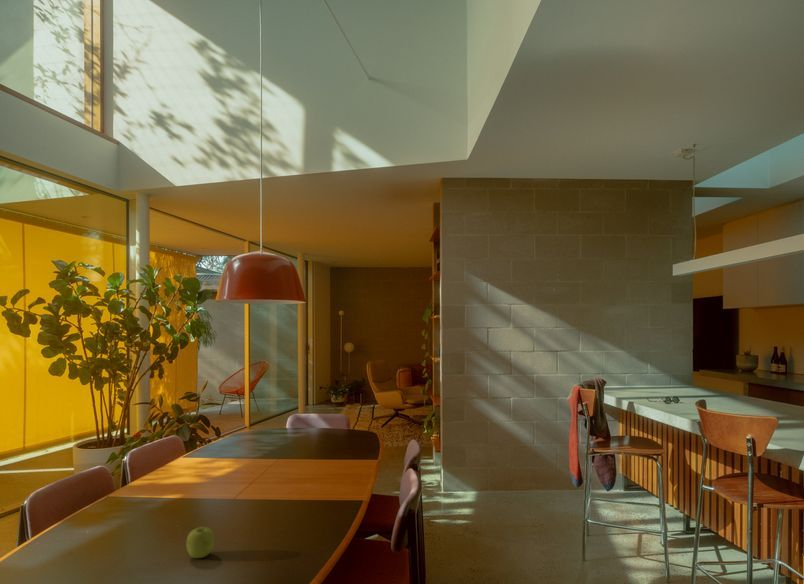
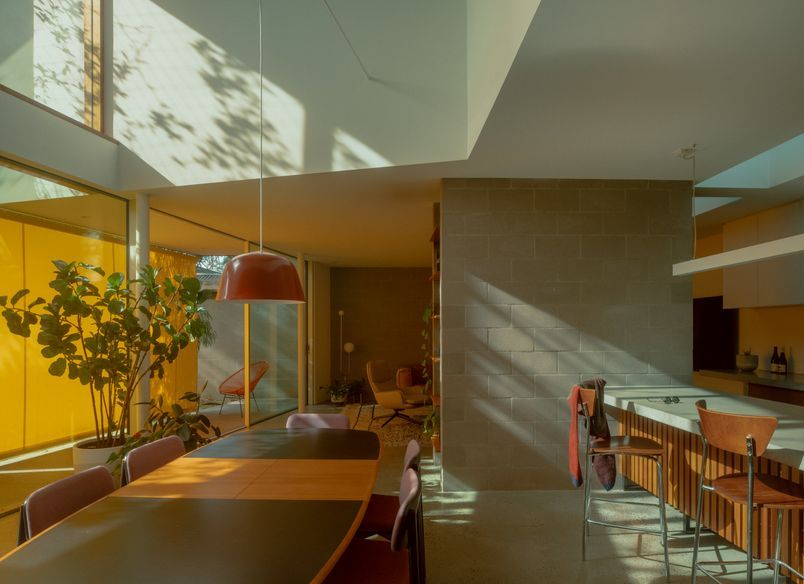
- fruit [185,526,215,559]
